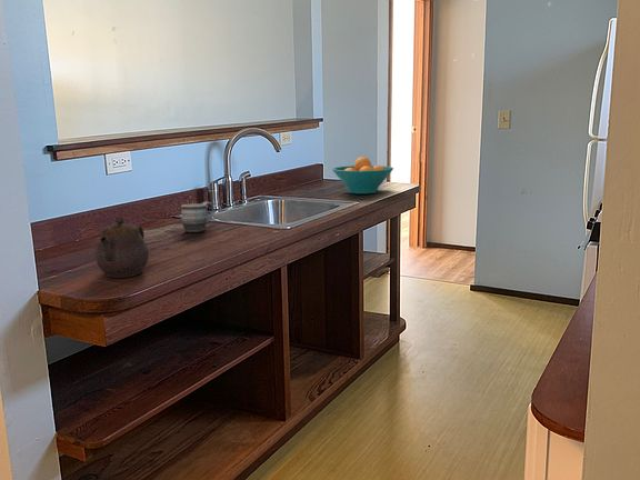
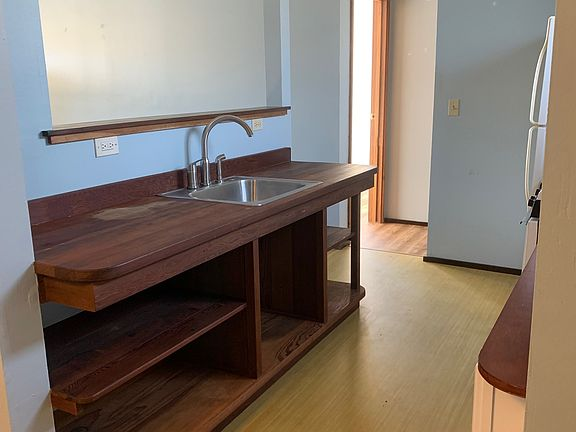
- mug [180,201,216,233]
- fruit bowl [331,156,394,194]
- teapot [94,216,150,279]
